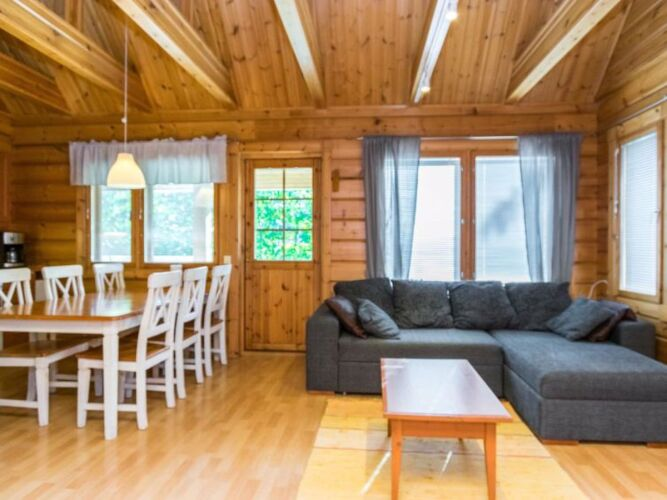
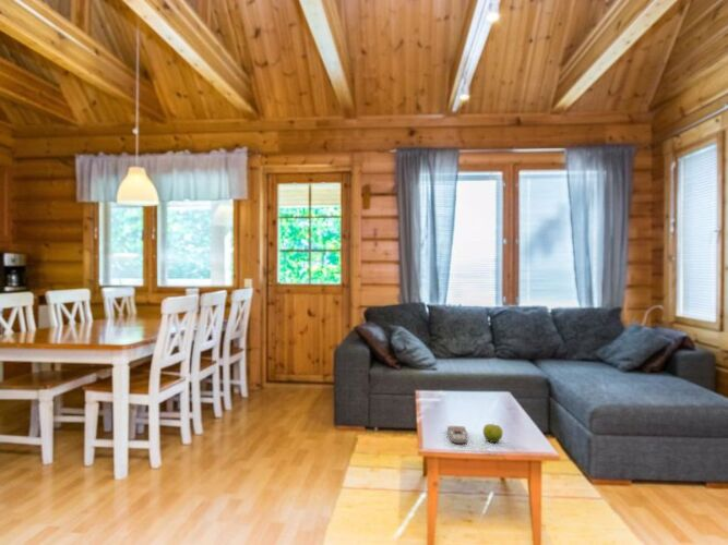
+ remote control [446,425,468,445]
+ fruit [482,423,504,444]
